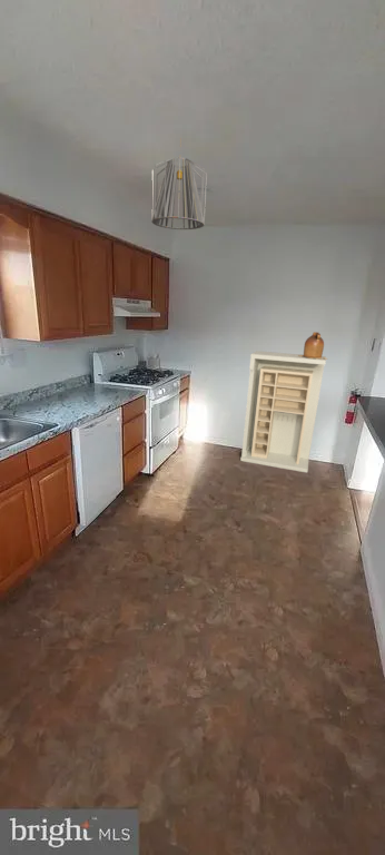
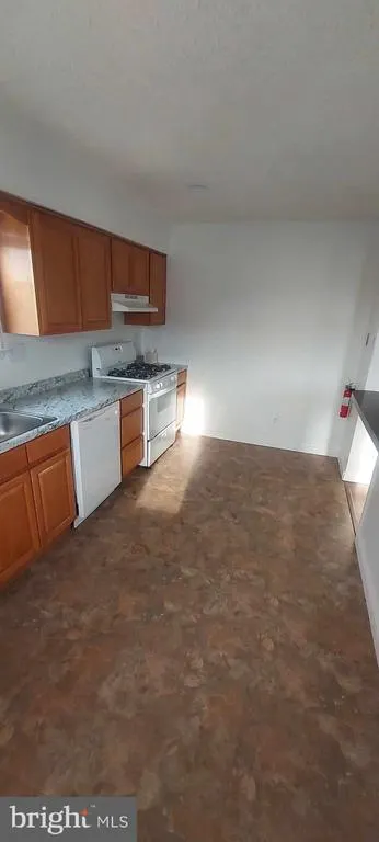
- pendant light [150,137,208,230]
- ceramic jug [298,331,328,361]
- shelving unit [239,350,327,473]
